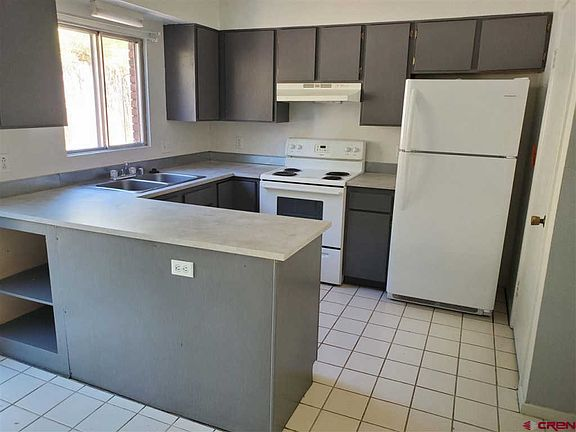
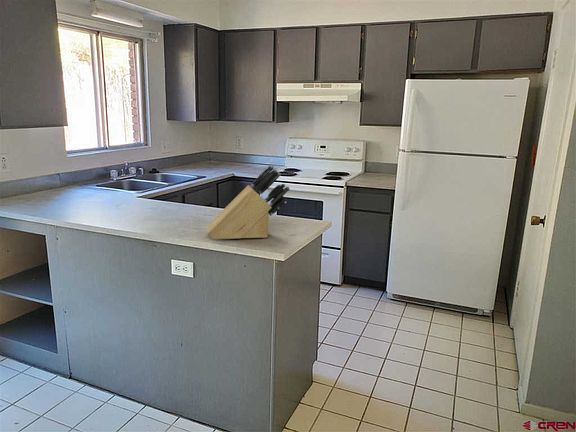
+ knife block [205,164,290,241]
